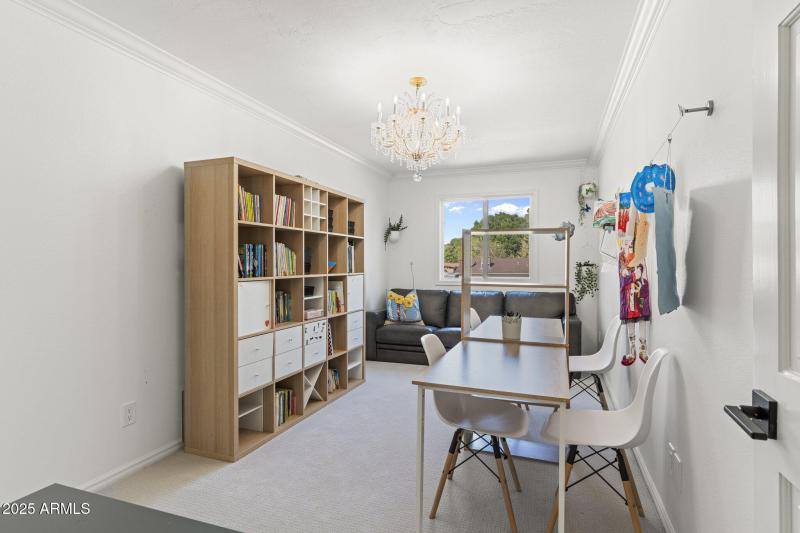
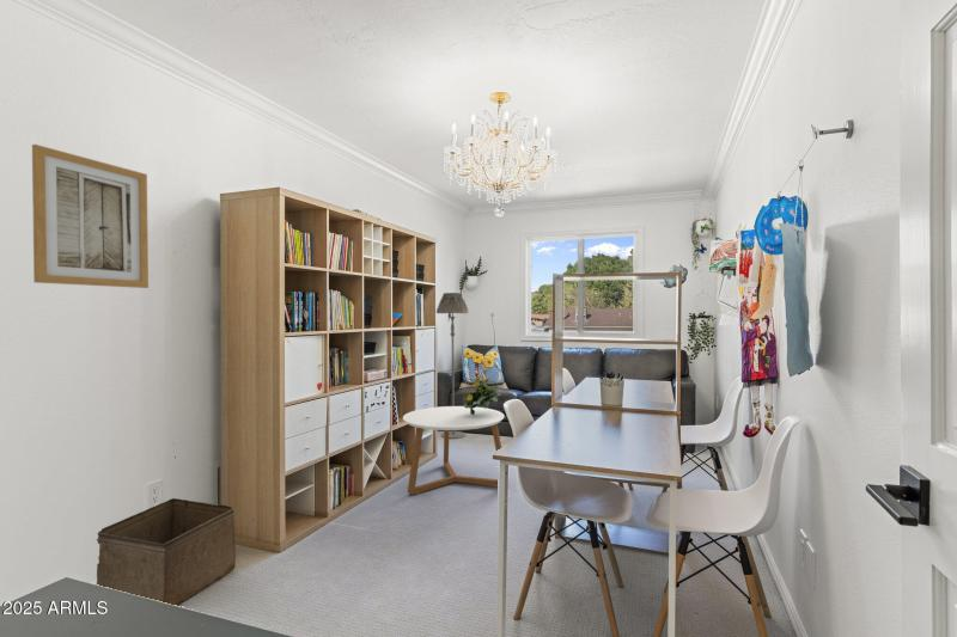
+ storage bin [96,497,237,607]
+ wall art [31,143,150,289]
+ floor lamp [435,292,469,440]
+ coffee table [402,405,505,496]
+ flowering plant [463,375,502,415]
